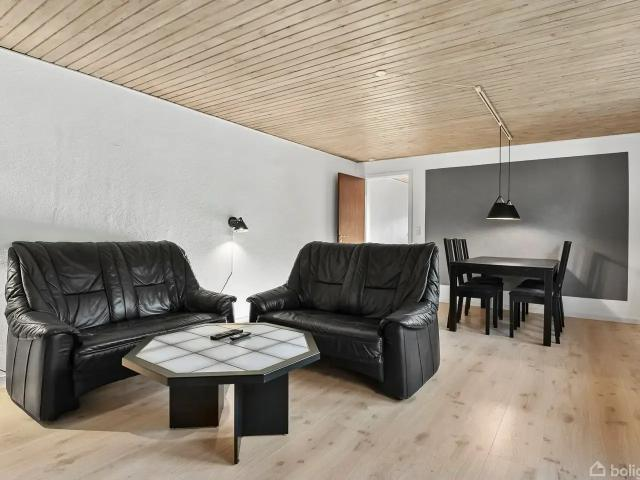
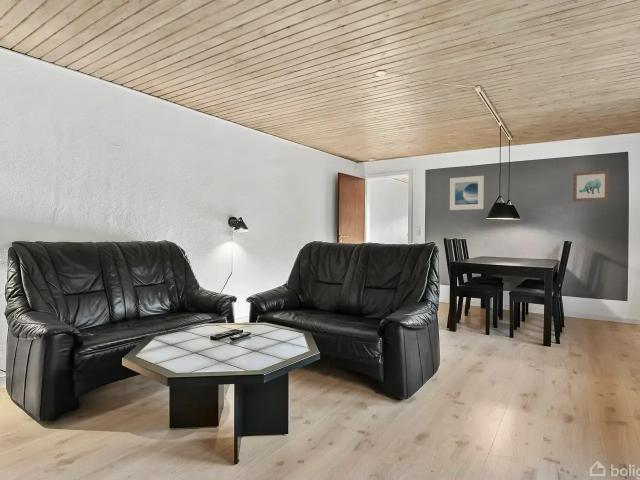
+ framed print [449,175,485,211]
+ wall art [572,169,610,203]
